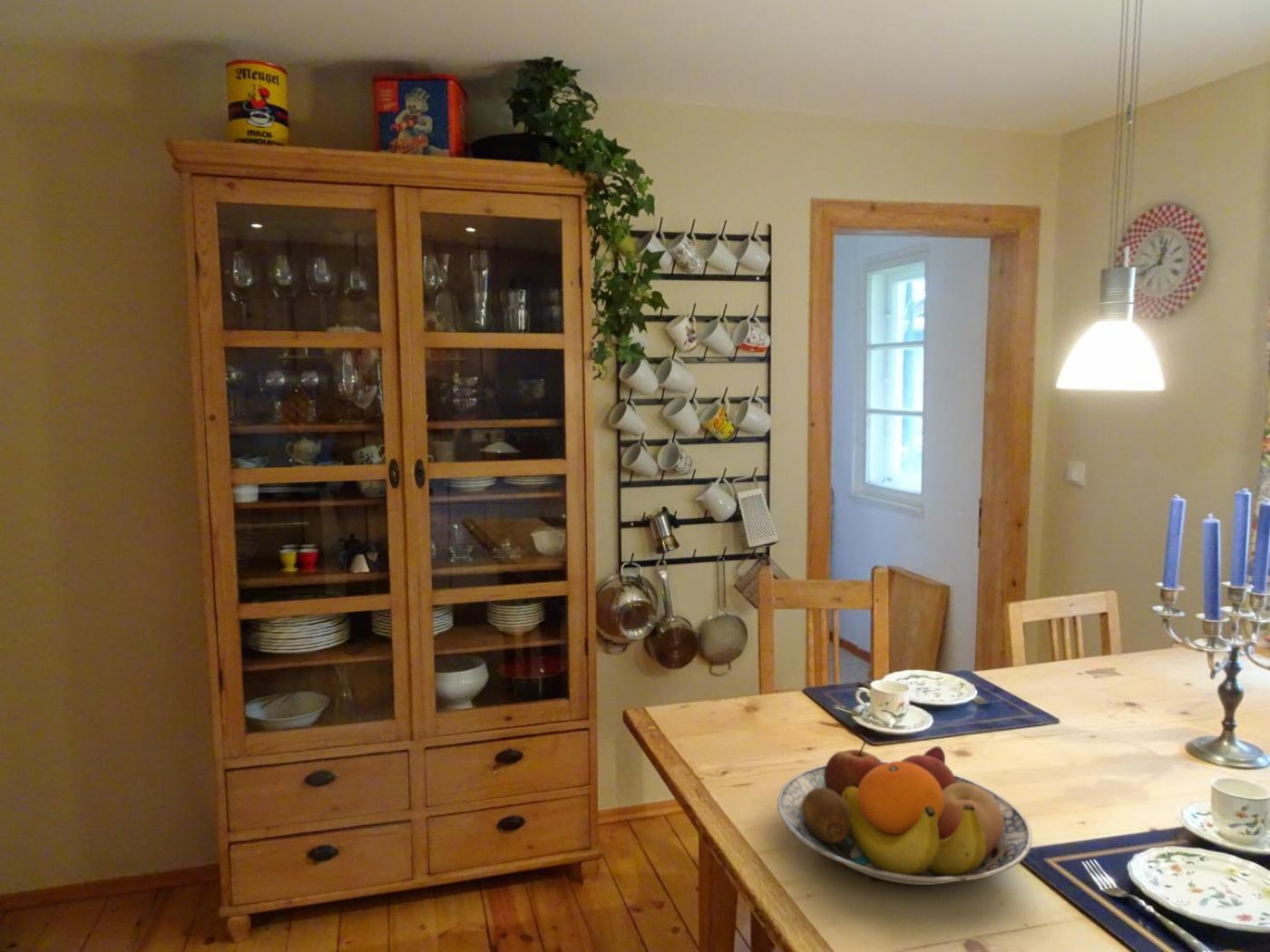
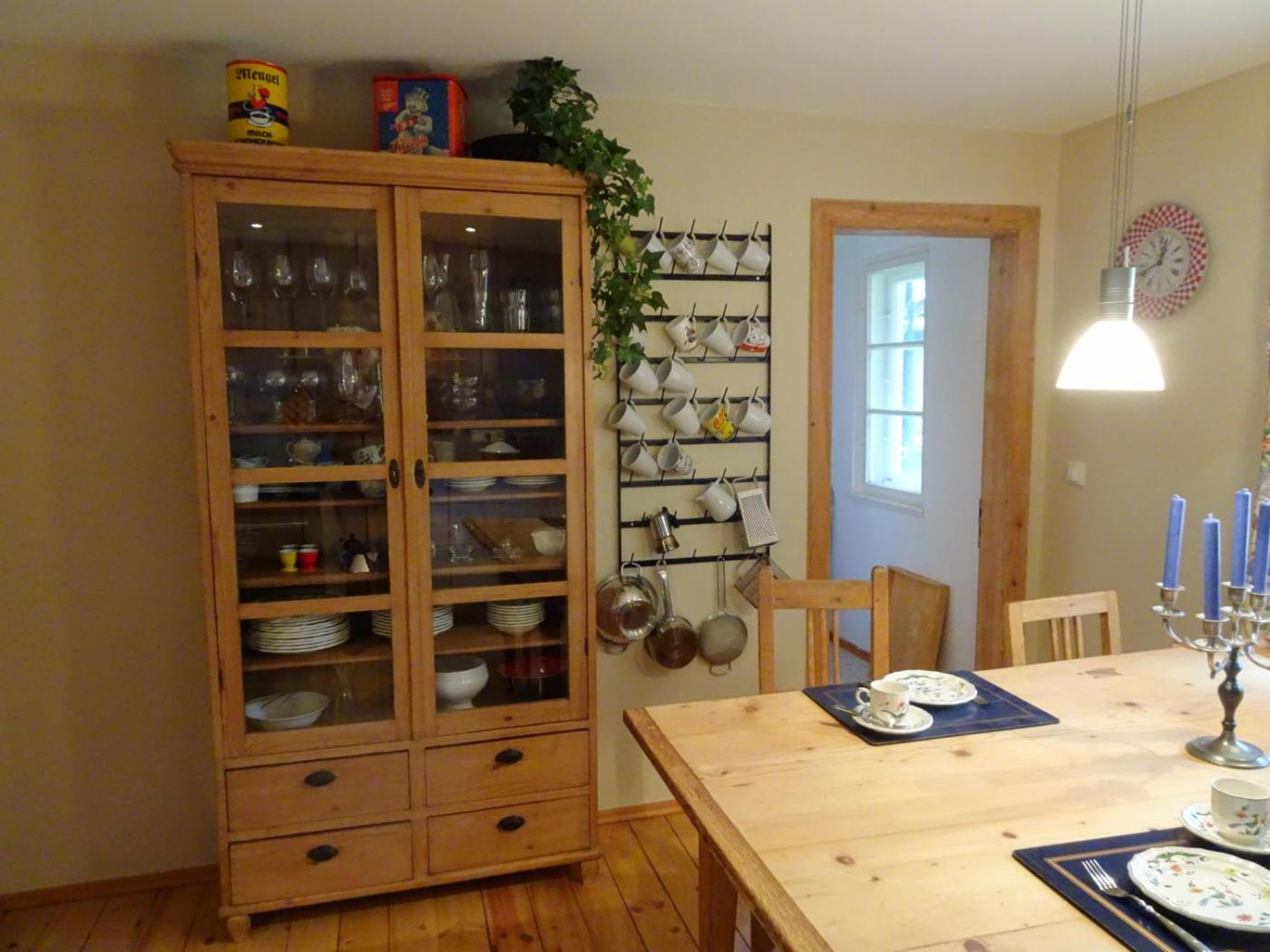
- fruit bowl [777,740,1033,886]
